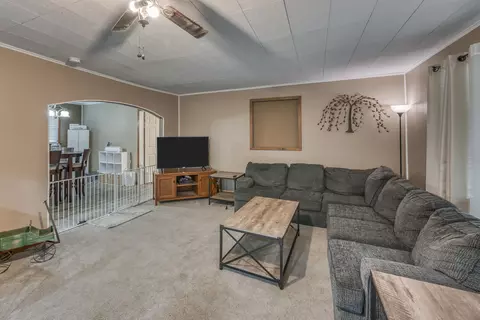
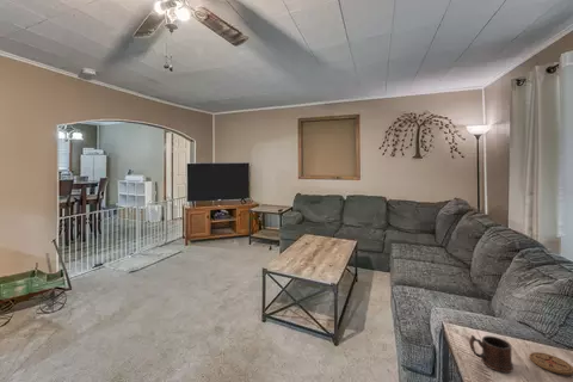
+ coaster [529,351,573,376]
+ mug [468,334,515,374]
